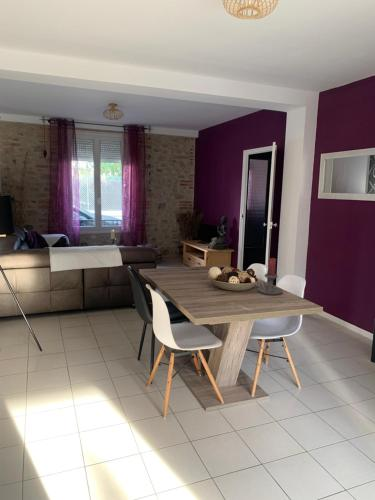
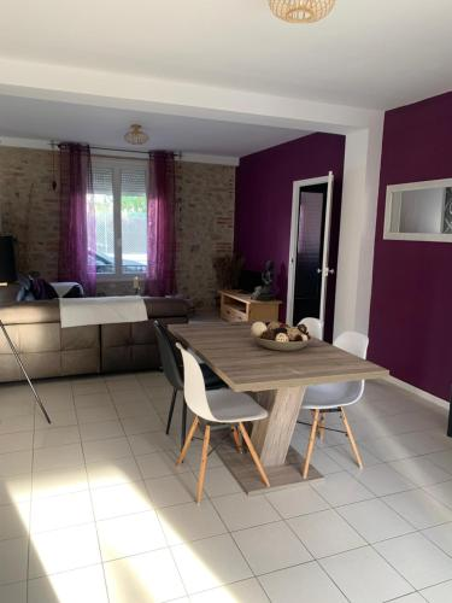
- candle holder [255,257,284,296]
